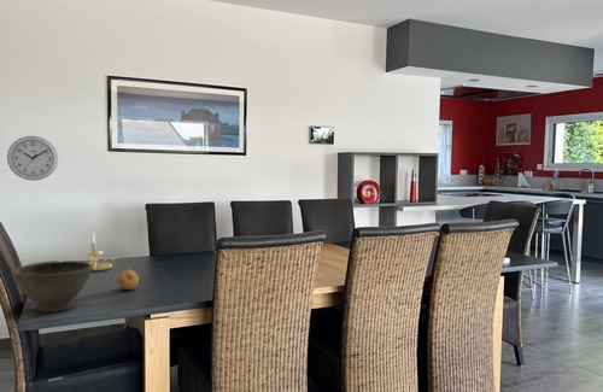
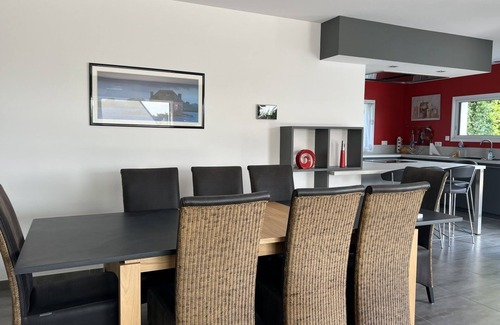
- fruit [117,268,140,291]
- bowl [12,259,93,314]
- candle holder [84,233,119,273]
- wall clock [6,135,59,182]
